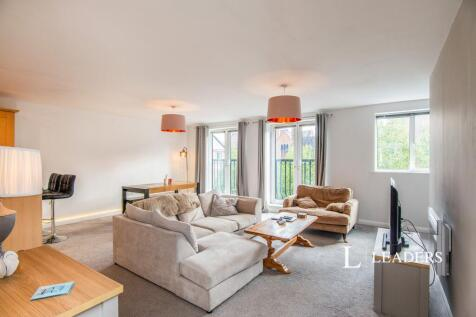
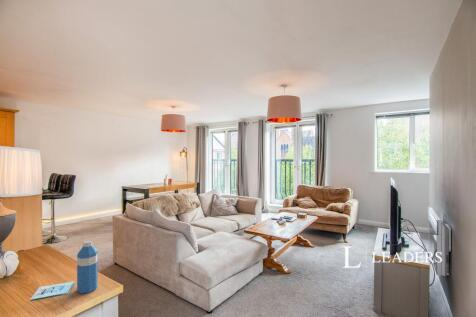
+ water bottle [76,240,99,295]
